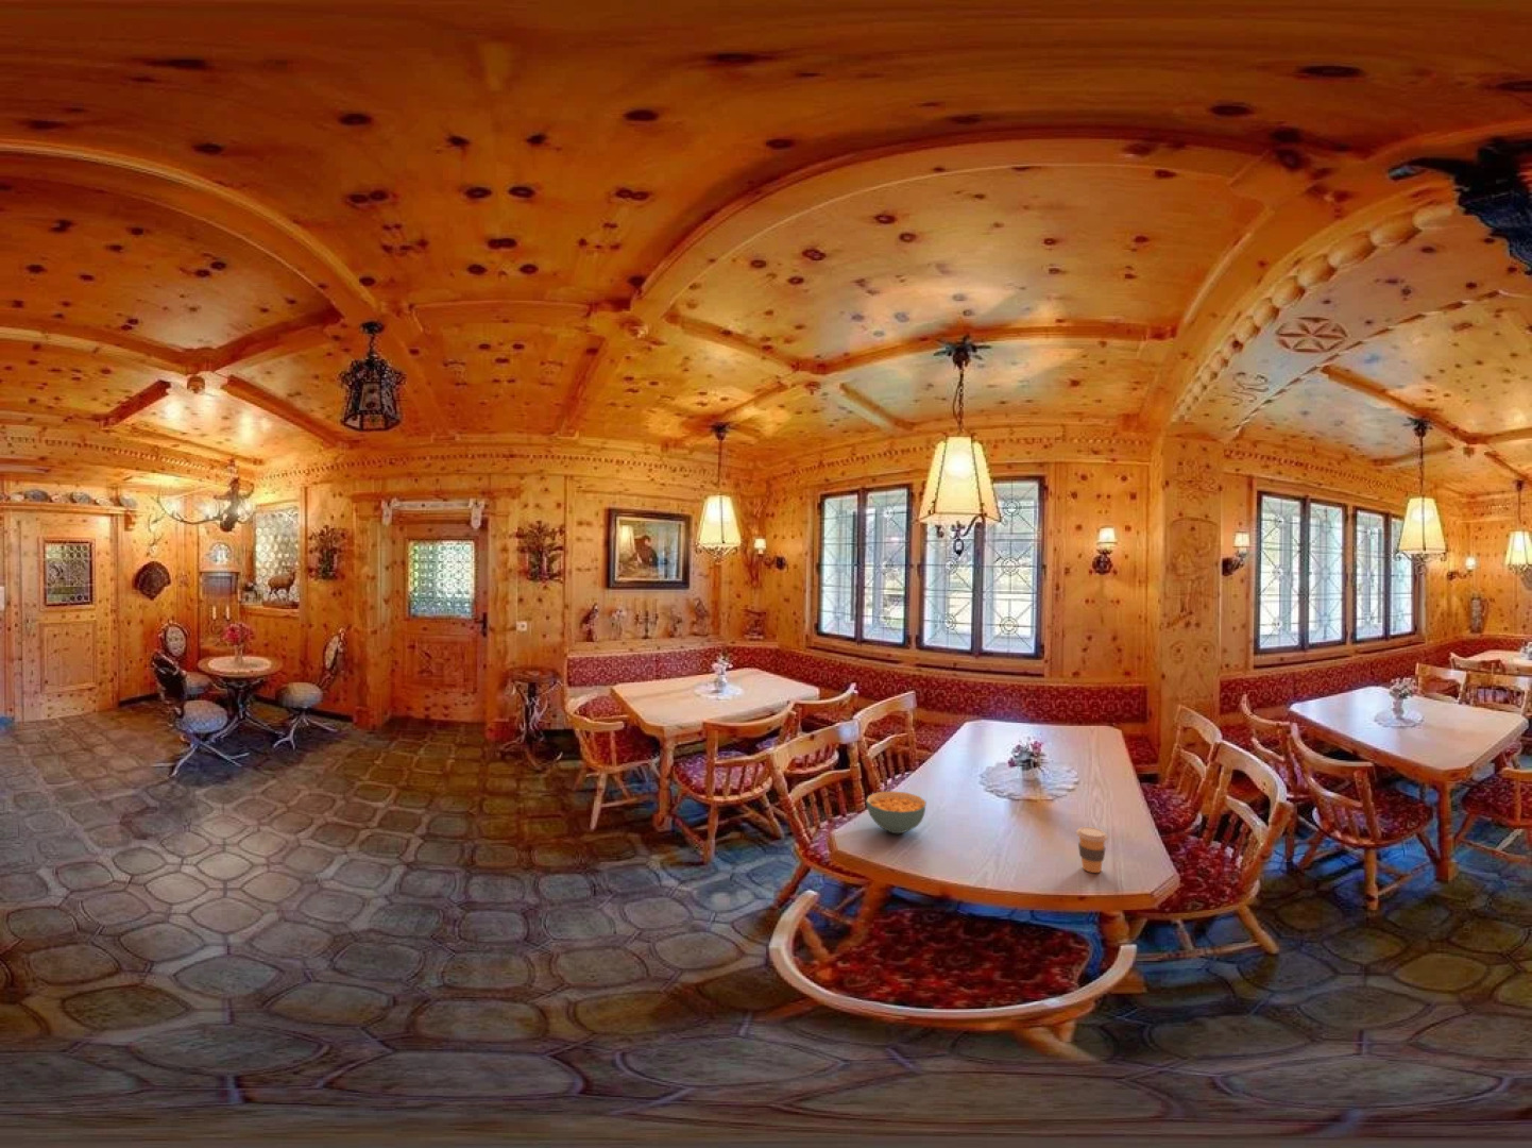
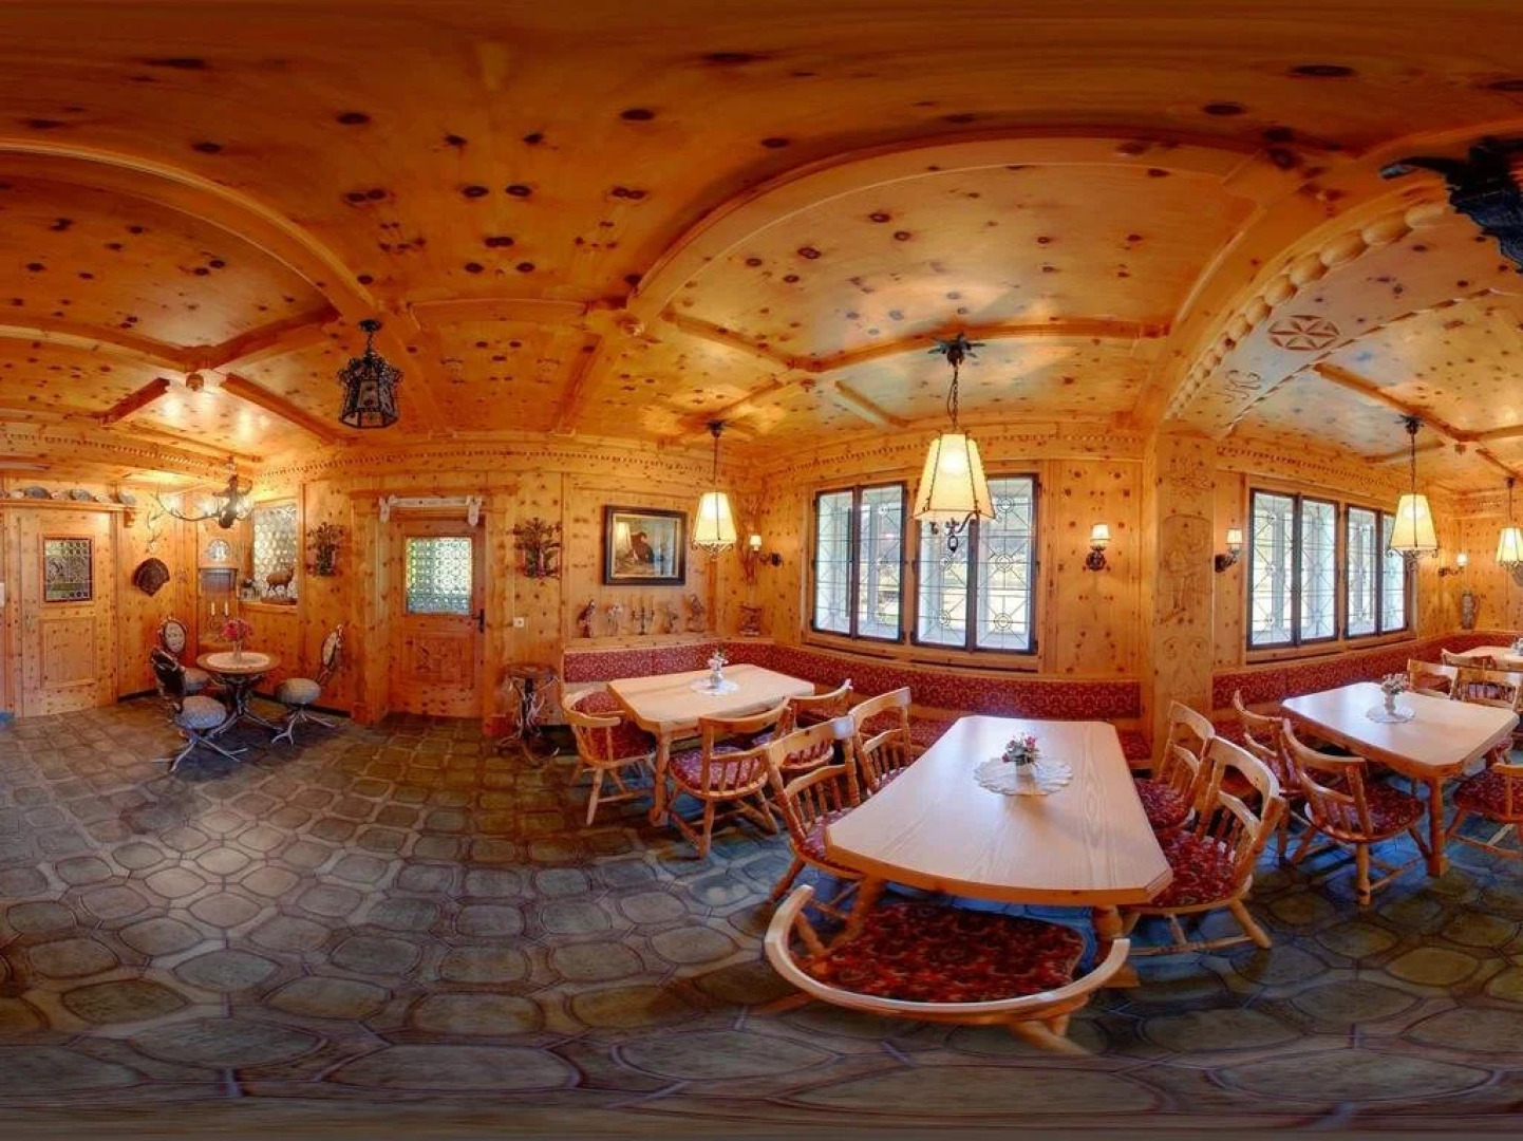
- cereal bowl [864,790,927,834]
- coffee cup [1075,826,1108,874]
